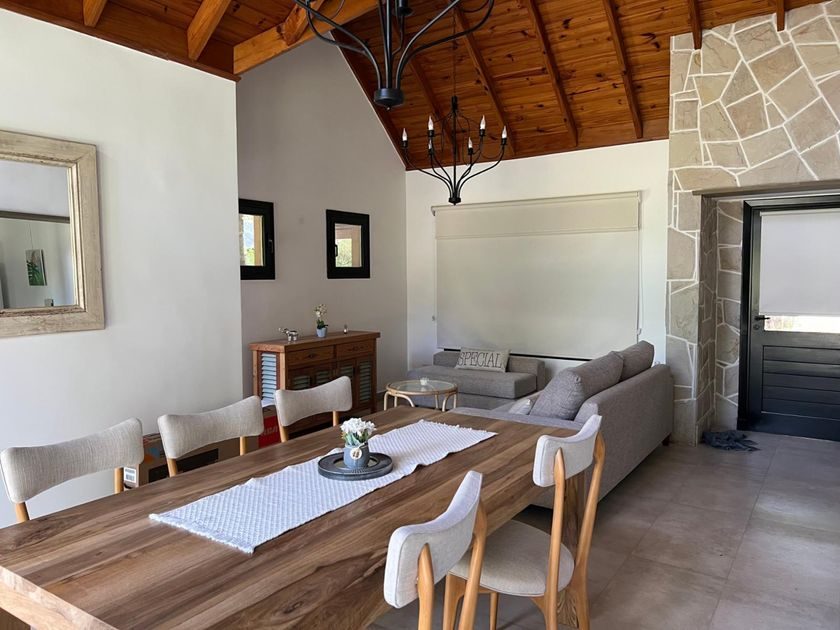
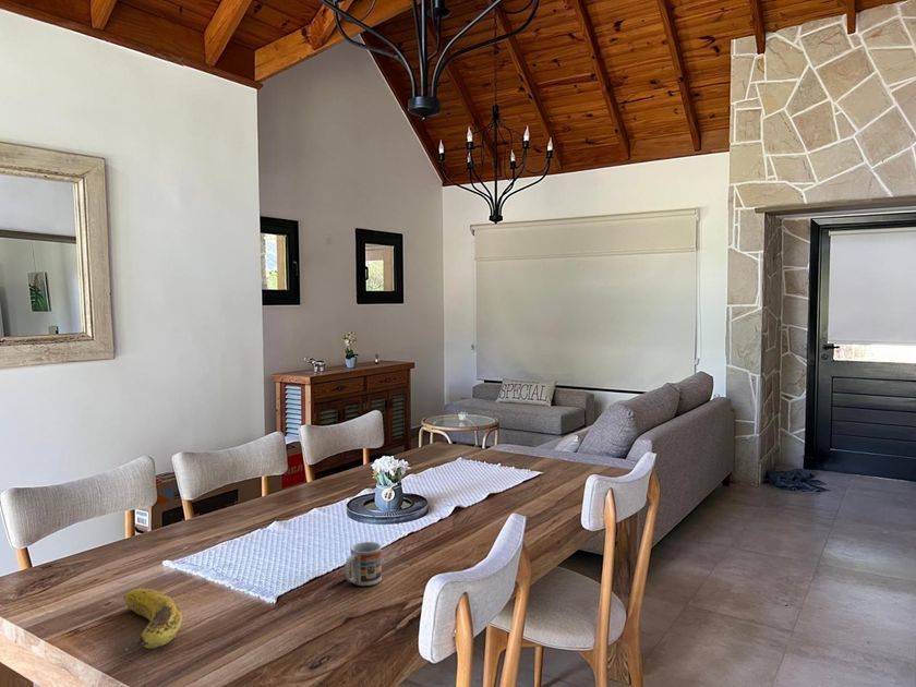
+ fruit [122,588,183,652]
+ cup [343,541,383,587]
